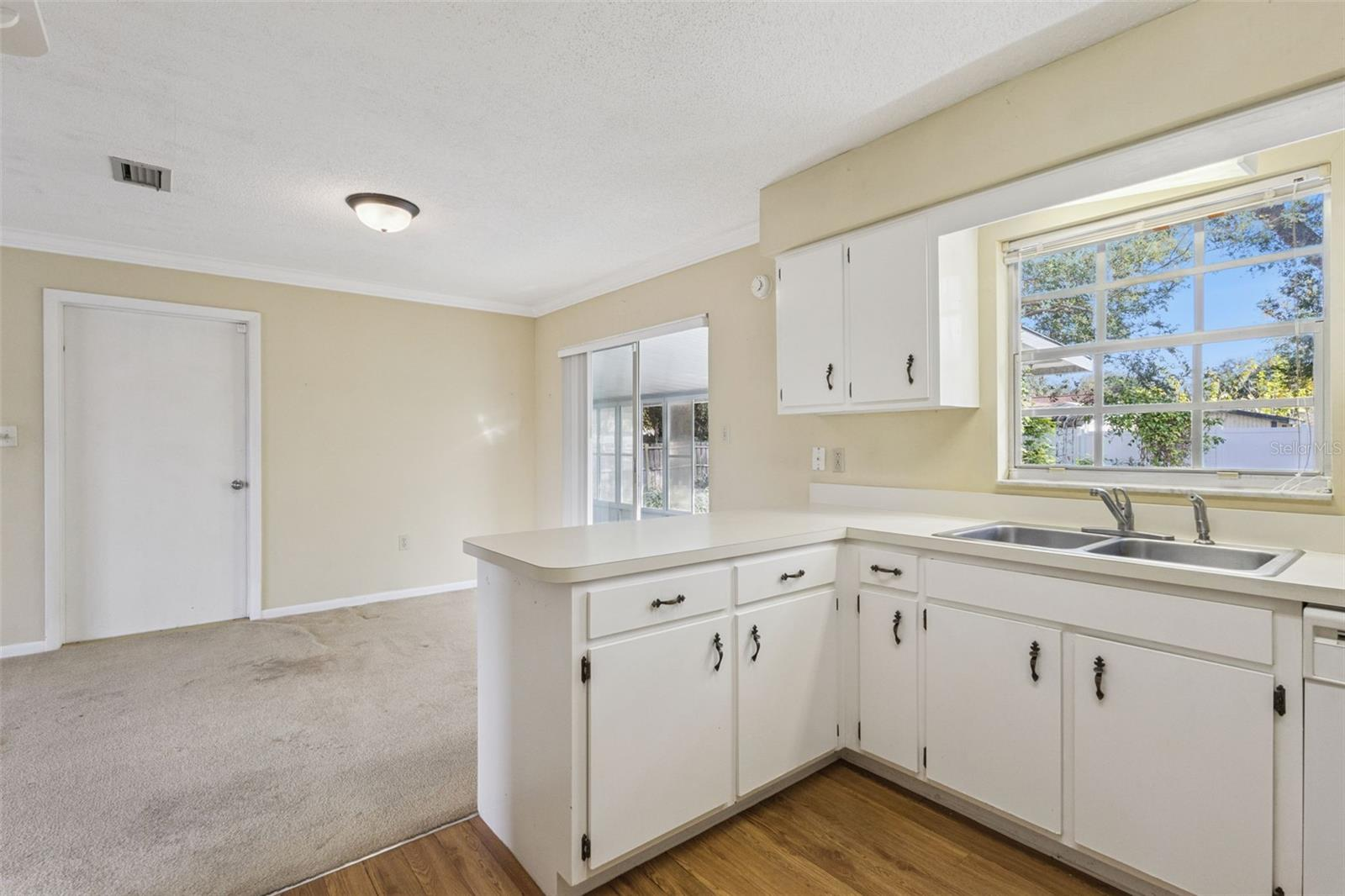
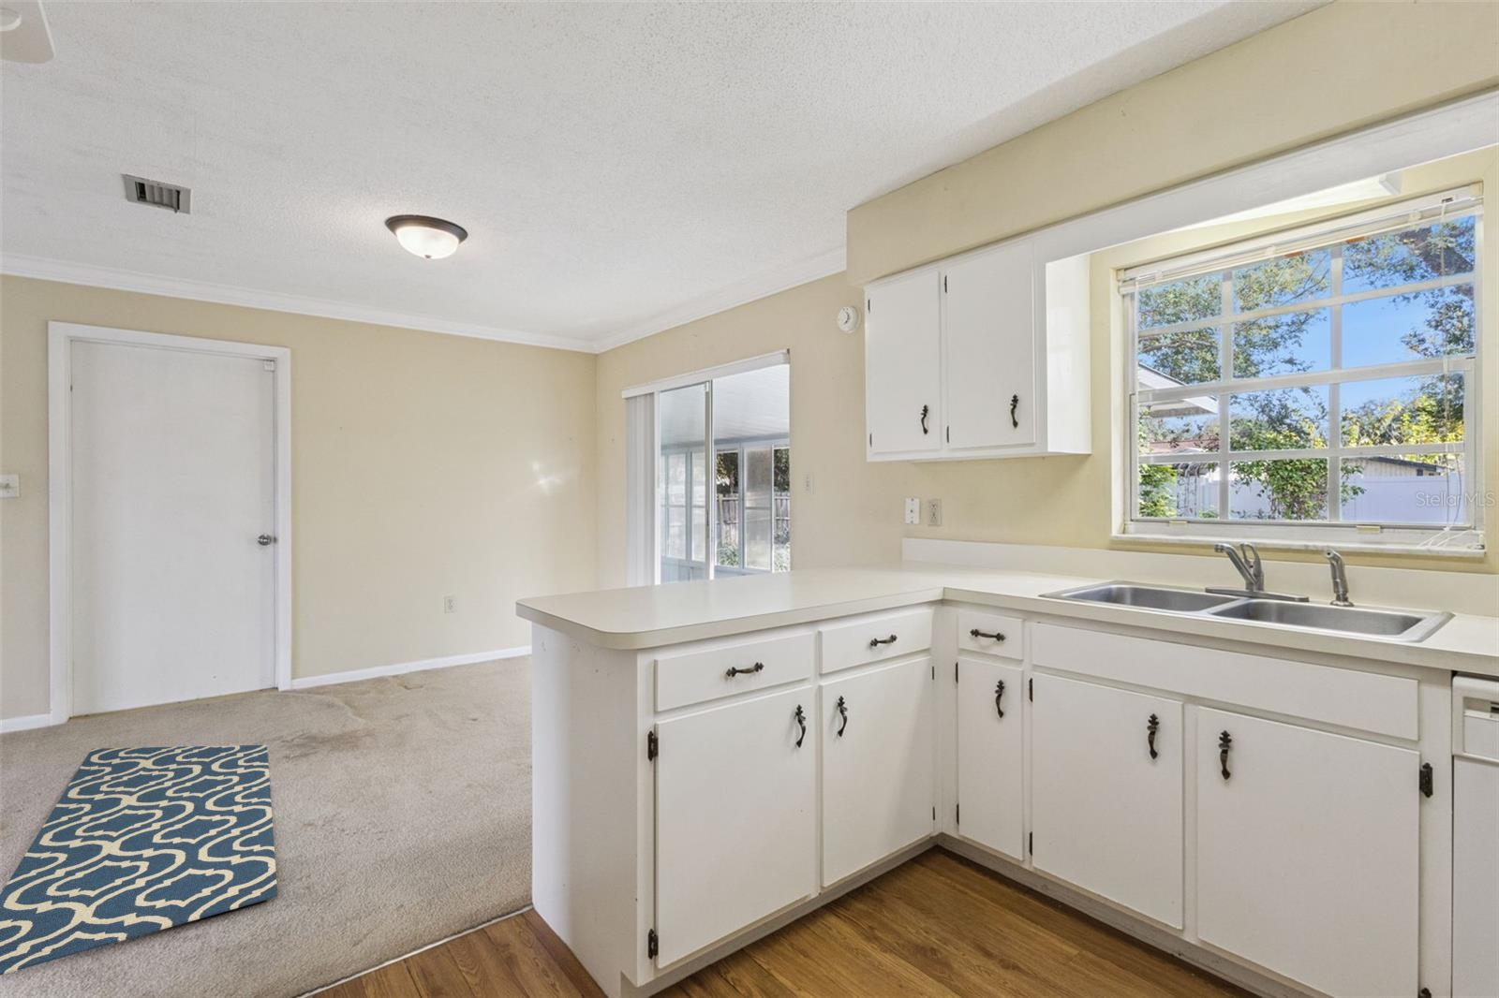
+ rug [0,744,279,977]
